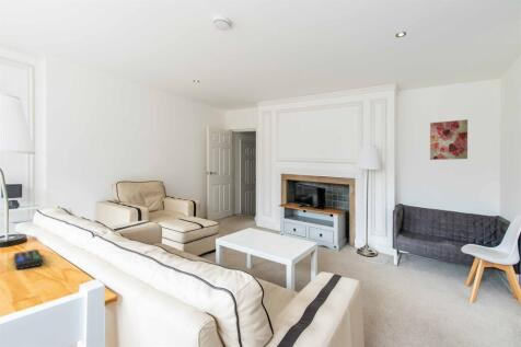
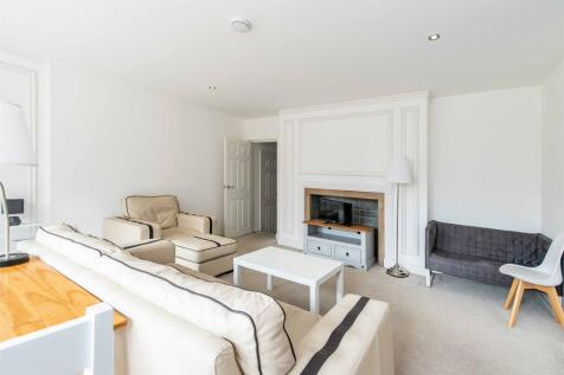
- wall art [429,118,468,161]
- remote control [13,248,44,270]
